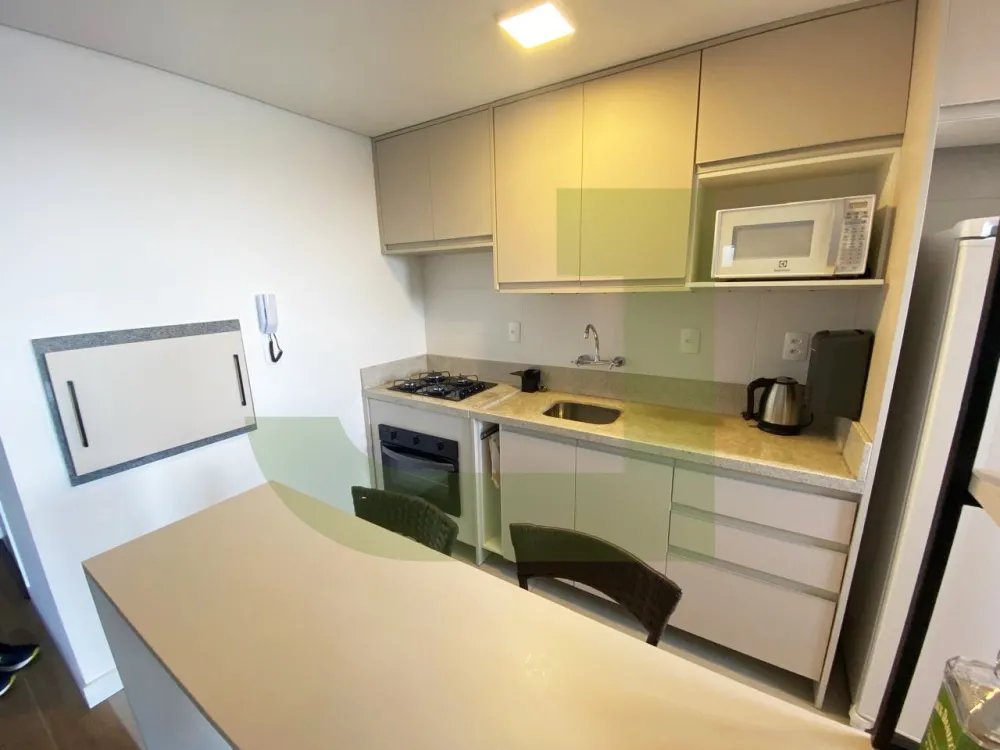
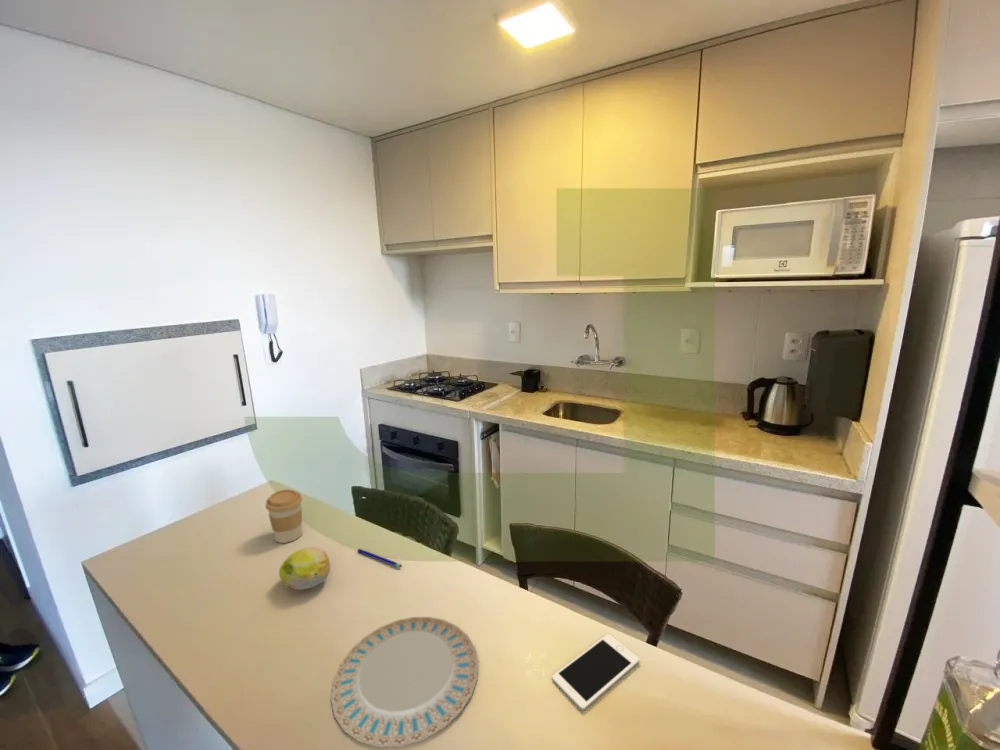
+ coffee cup [265,488,303,544]
+ fruit [278,546,331,591]
+ pen [357,548,403,569]
+ cell phone [551,633,640,711]
+ chinaware [330,616,480,748]
